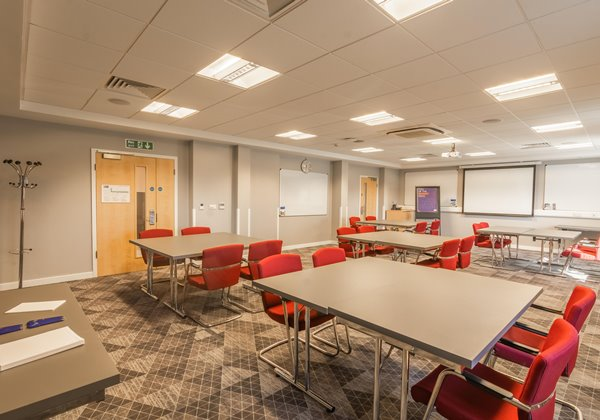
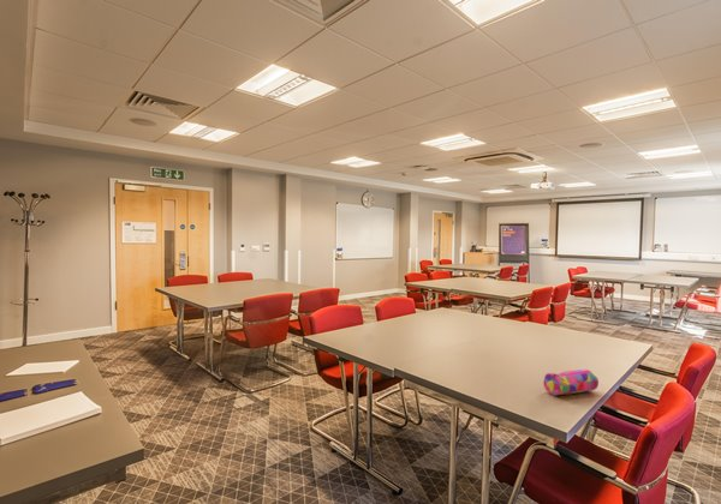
+ pencil case [542,368,600,396]
